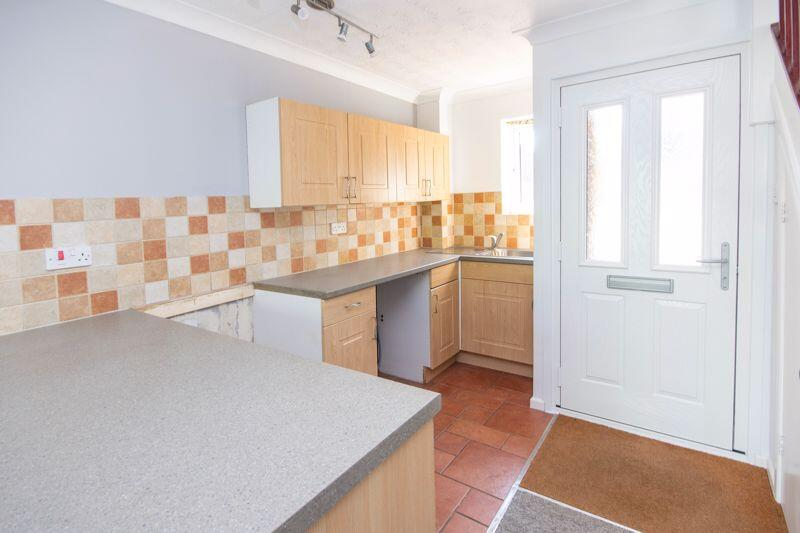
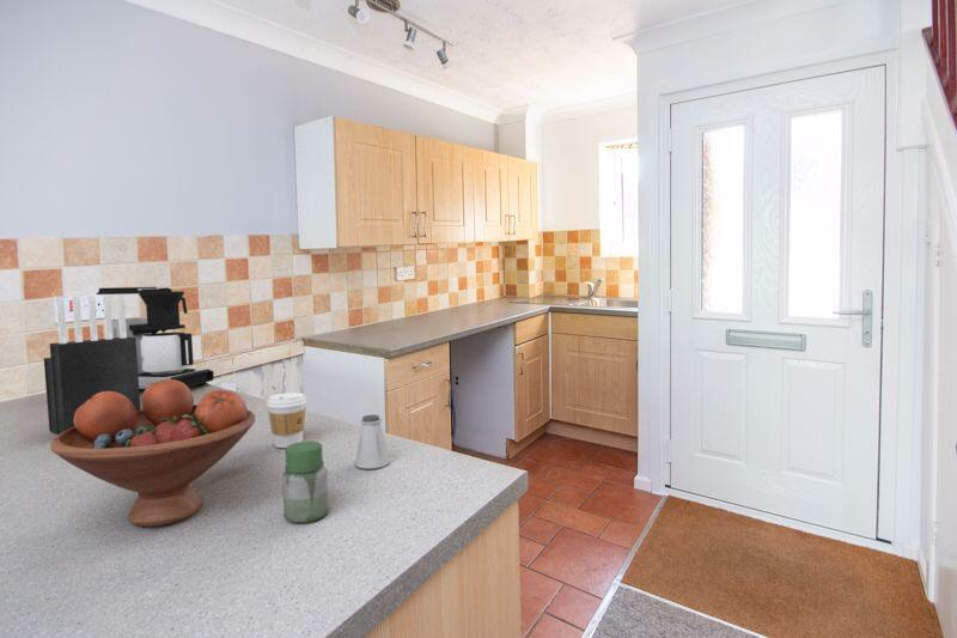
+ fruit bowl [49,379,256,528]
+ coffee cup [266,391,307,449]
+ saltshaker [354,413,391,469]
+ knife block [43,294,141,436]
+ jar [281,440,330,524]
+ coffee maker [95,286,215,390]
